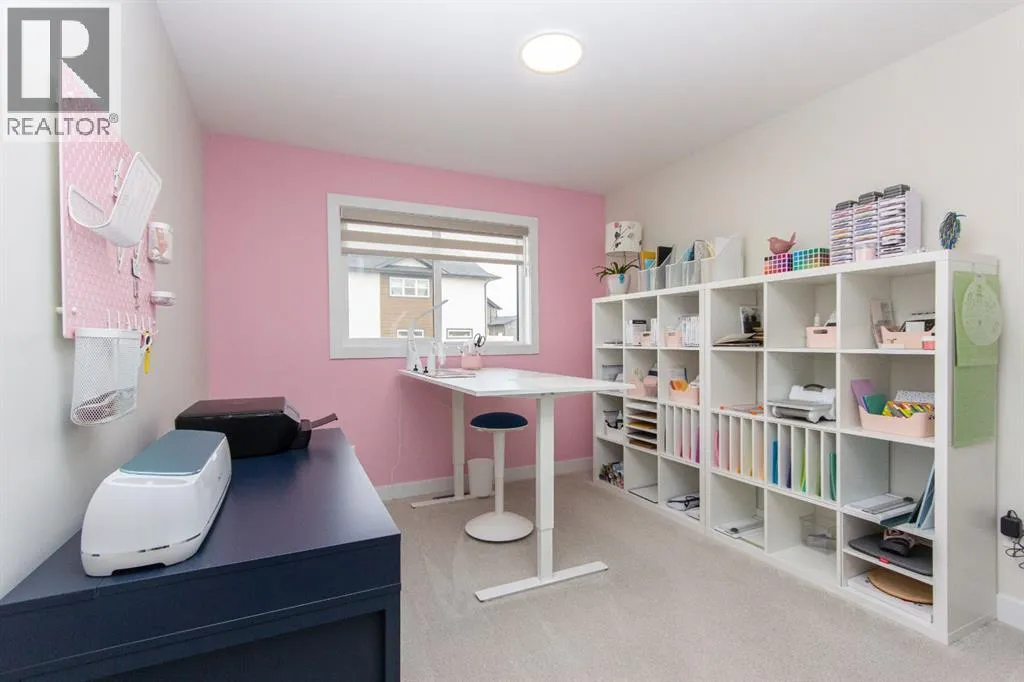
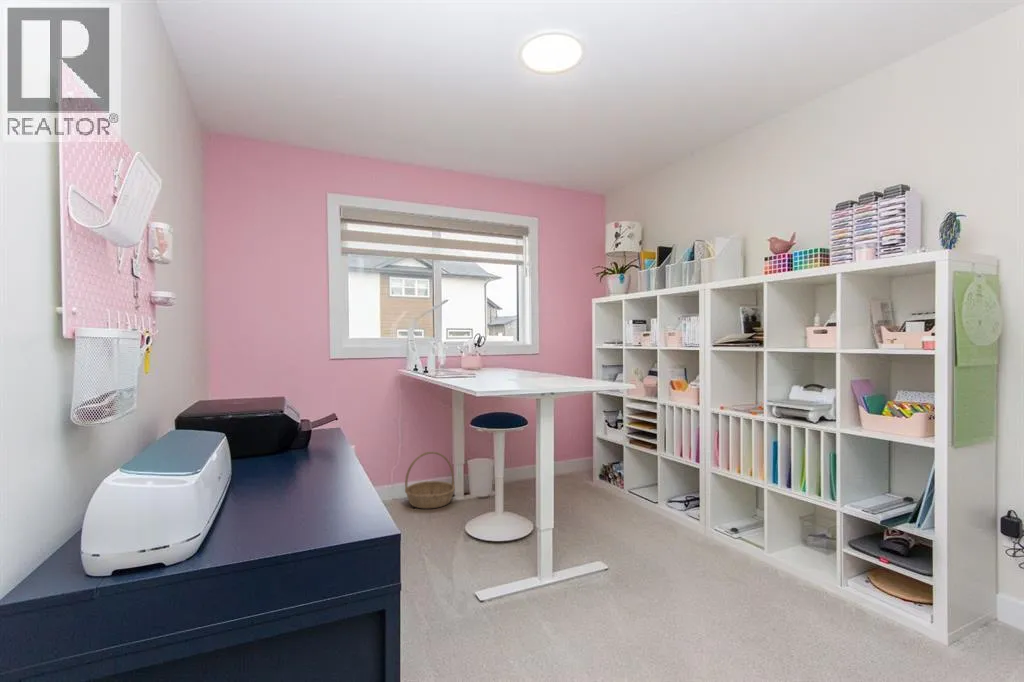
+ basket [404,451,456,510]
